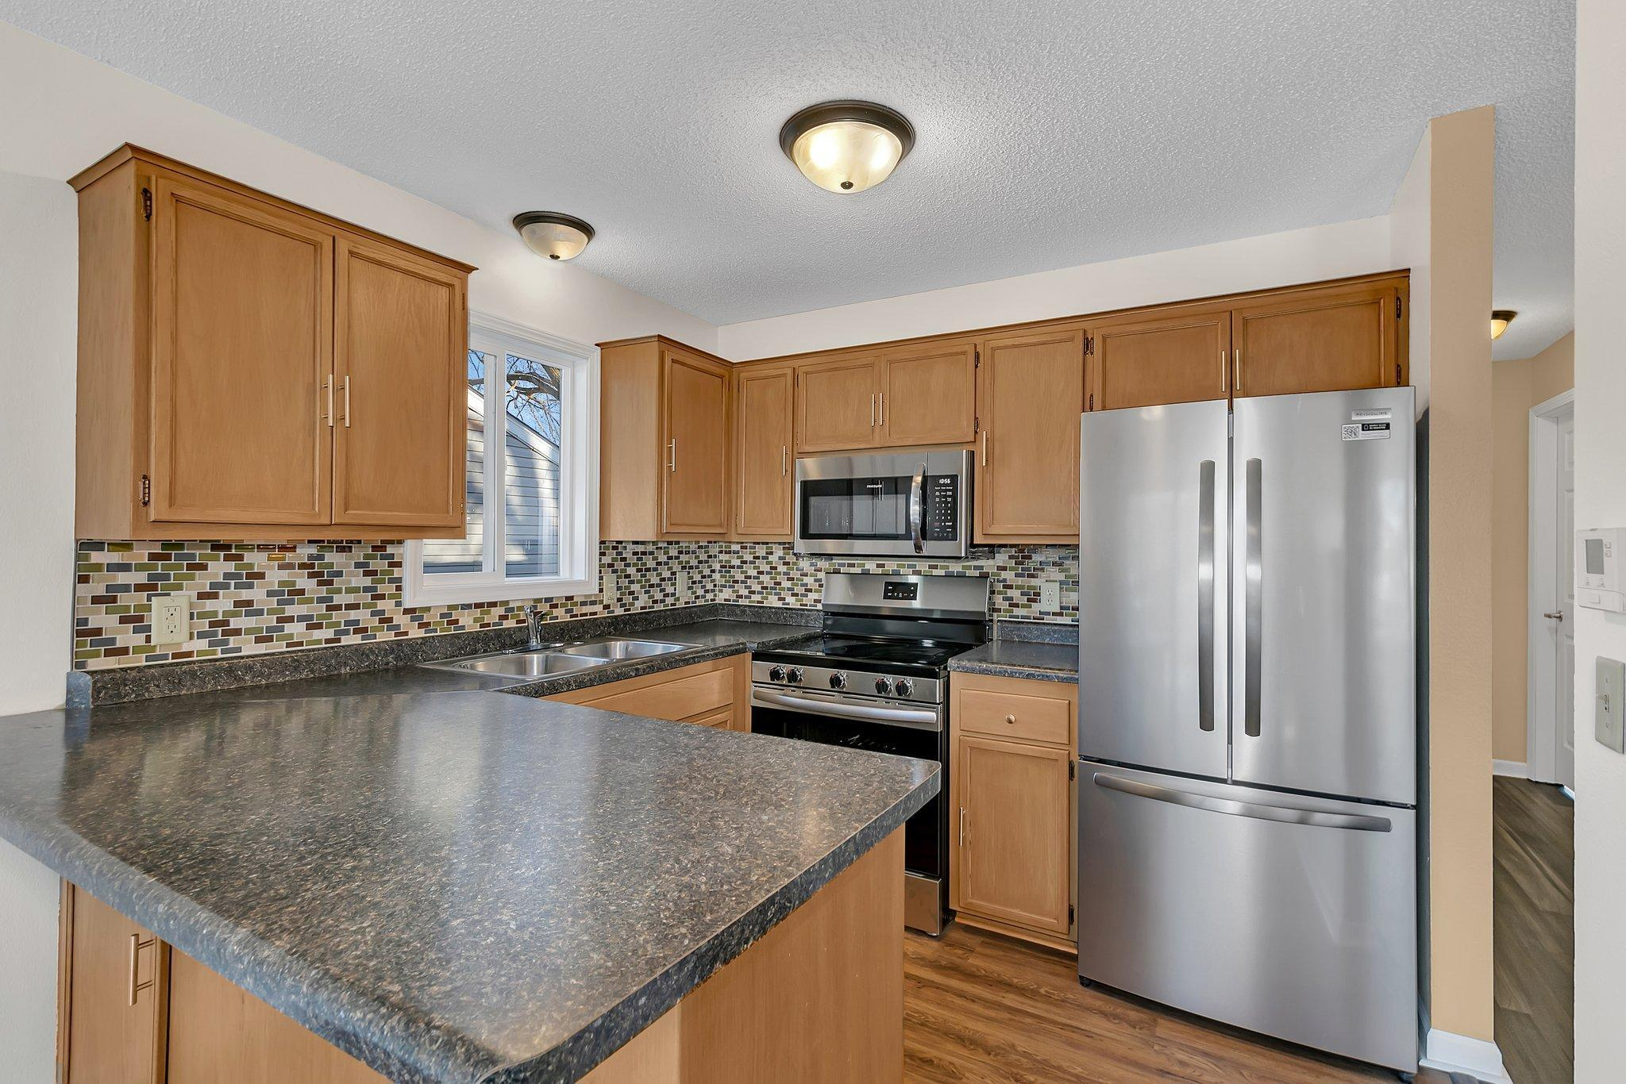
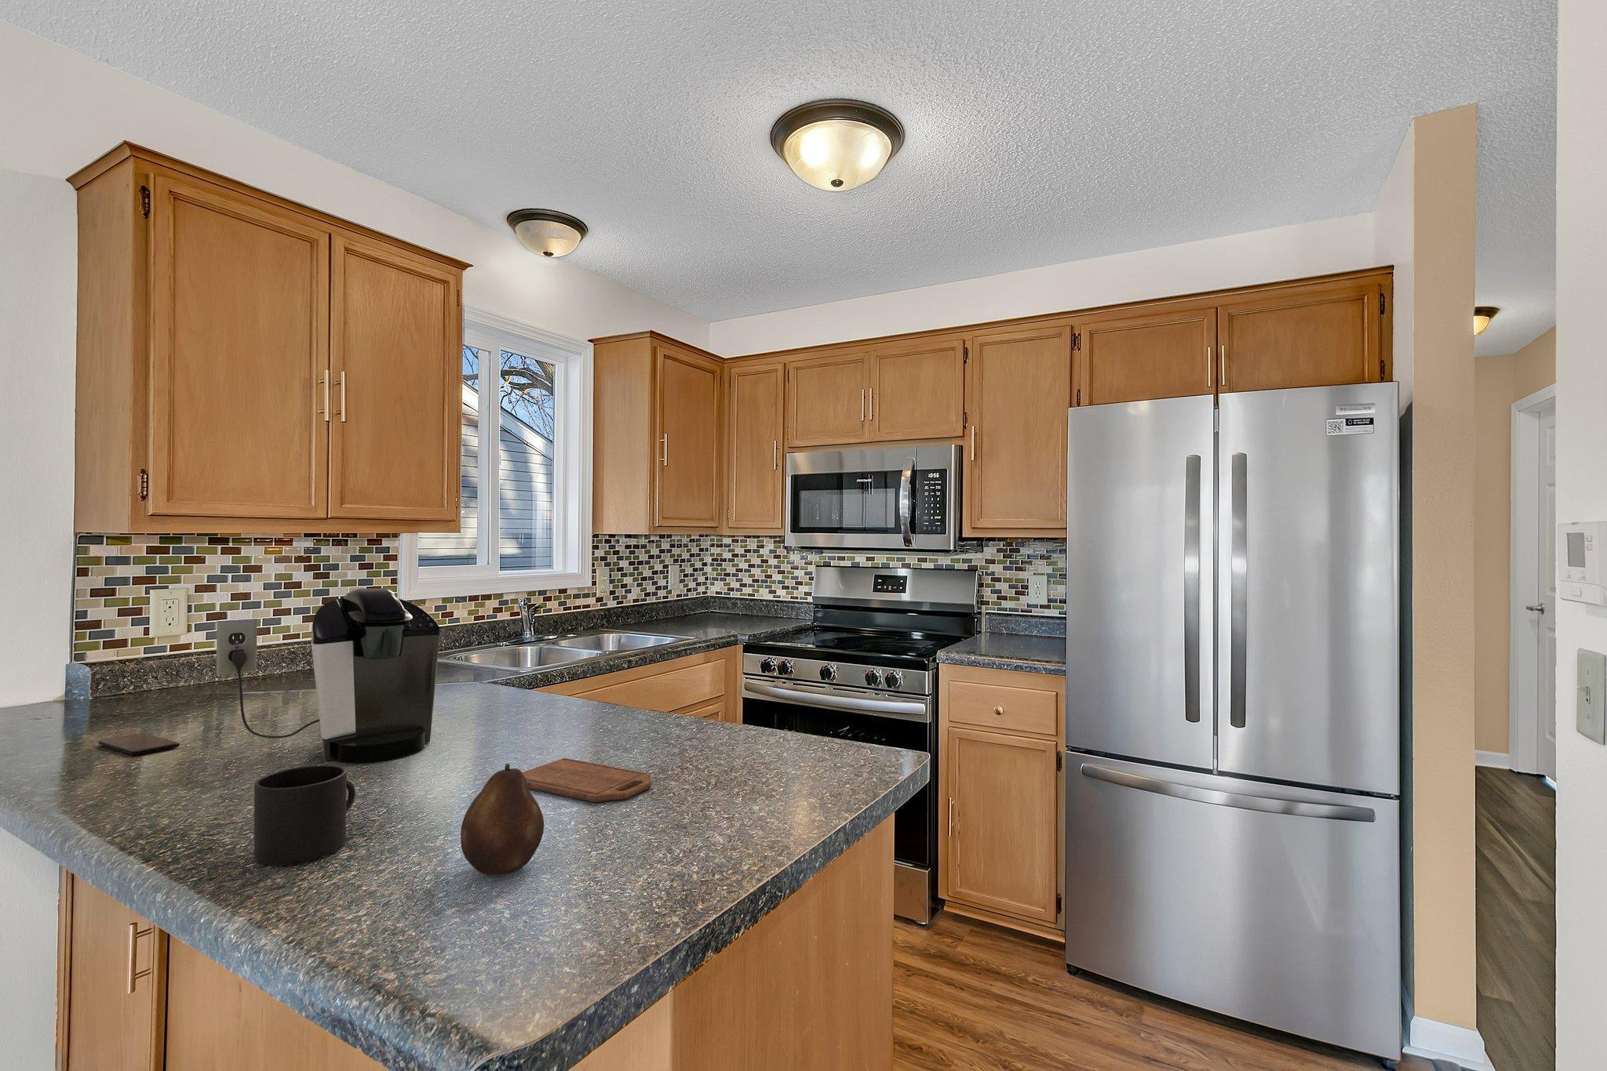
+ cutting board [521,758,652,803]
+ fruit [460,763,544,876]
+ smartphone [98,733,181,755]
+ mug [252,765,356,865]
+ coffee maker [215,587,441,763]
